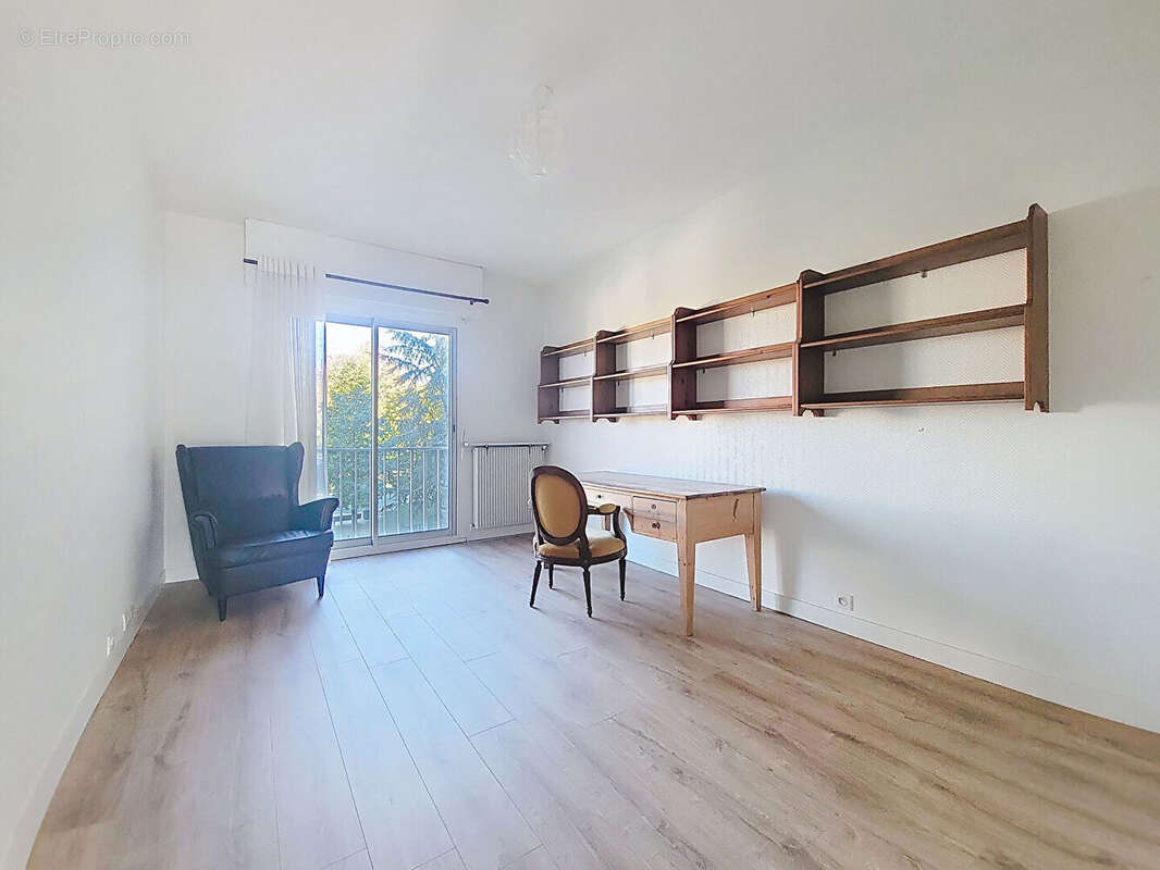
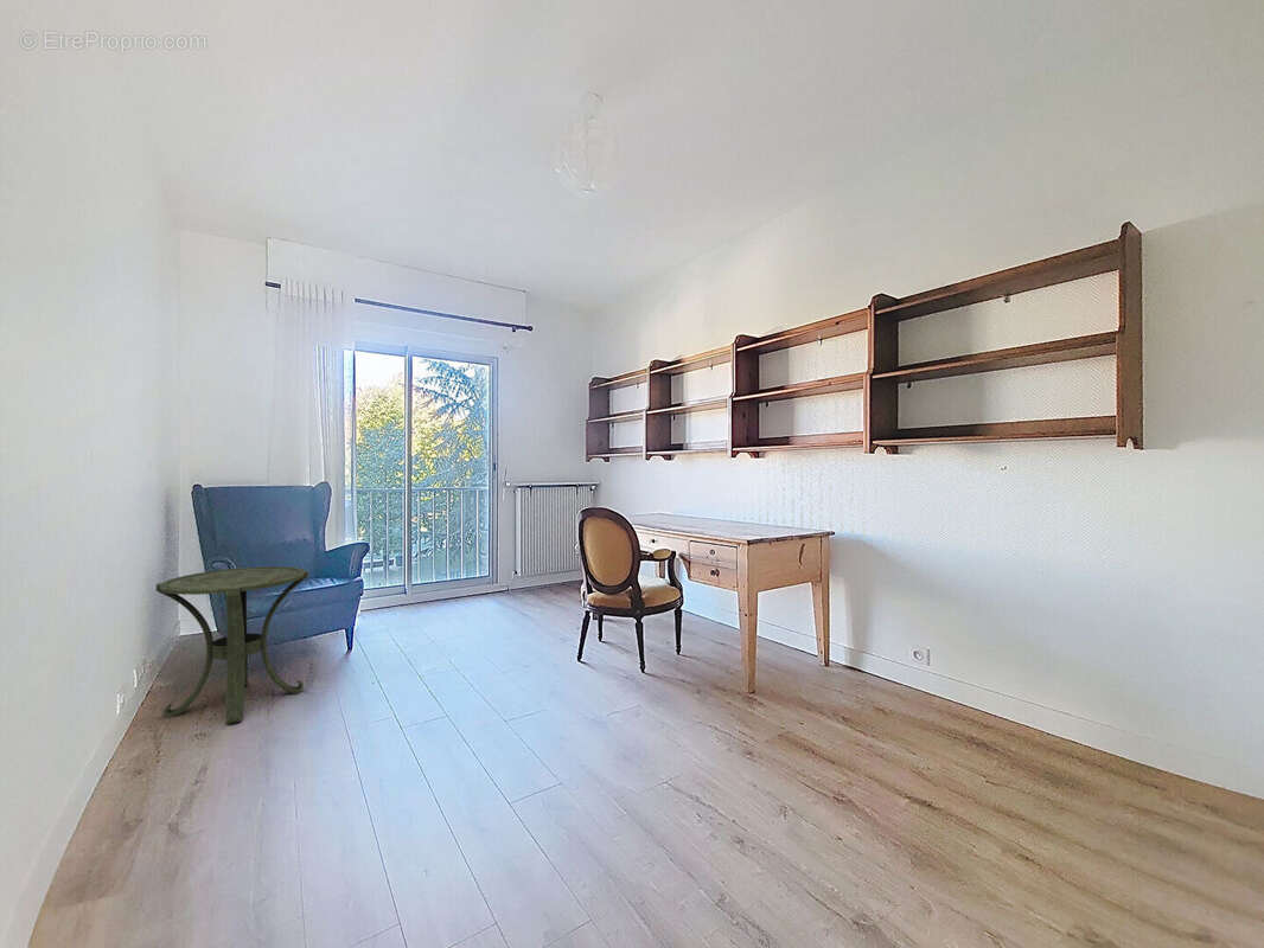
+ side table [155,565,309,725]
